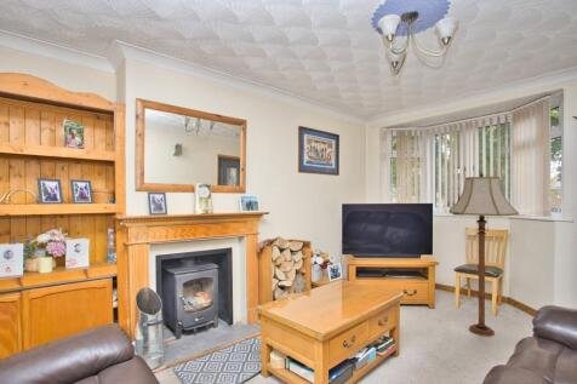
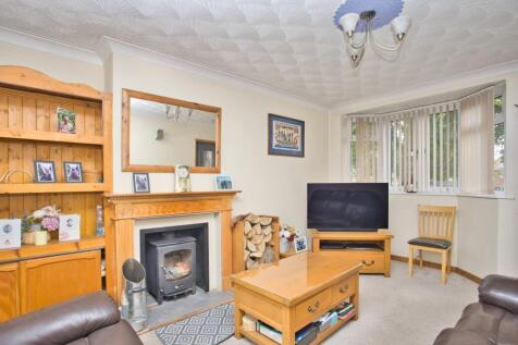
- floor lamp [447,171,520,337]
